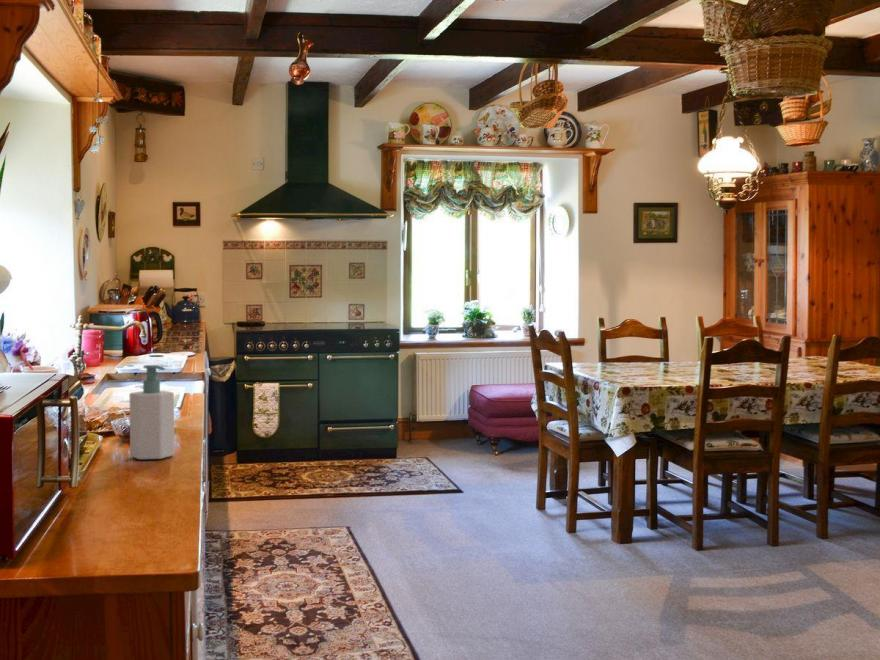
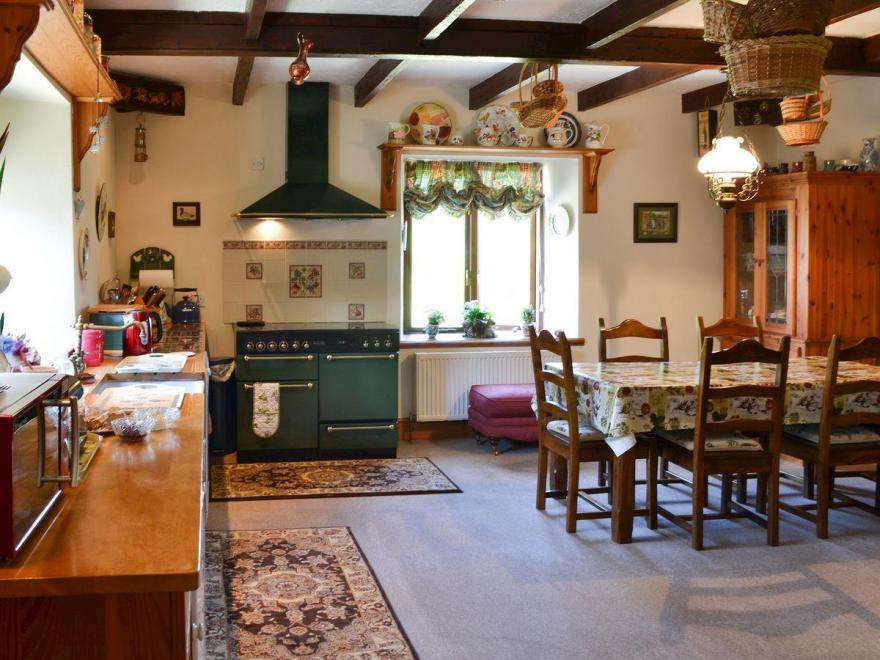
- soap bottle [128,364,175,460]
